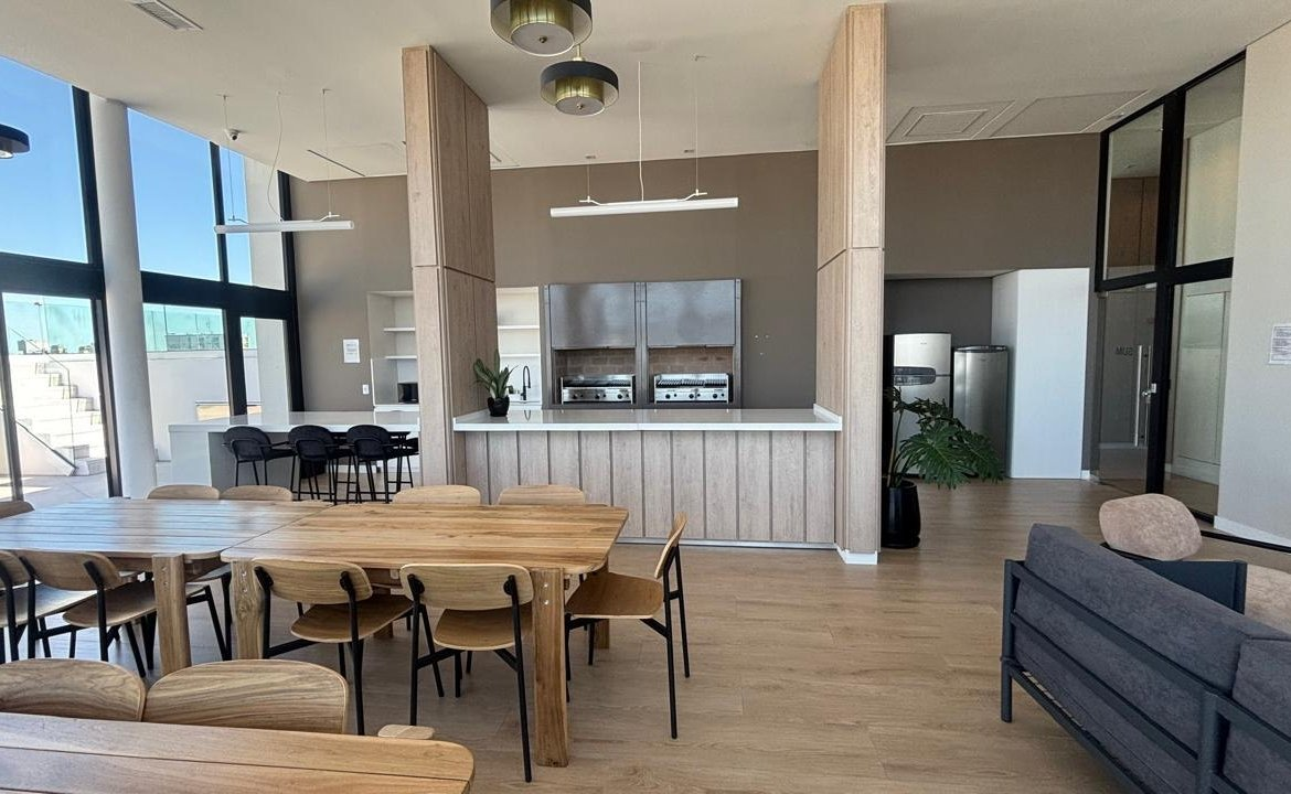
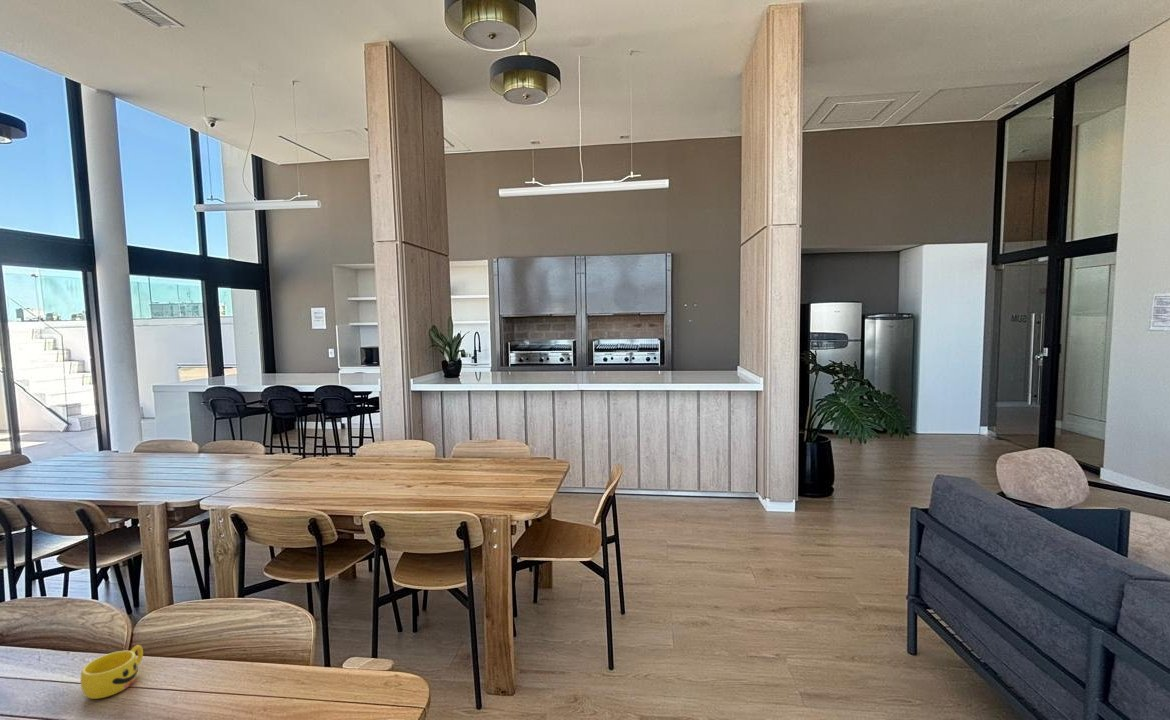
+ cup [79,644,144,700]
